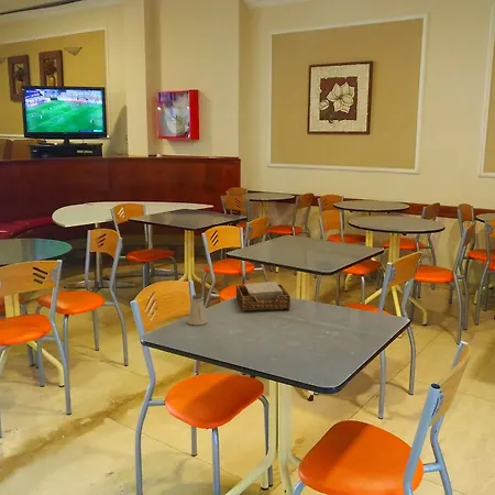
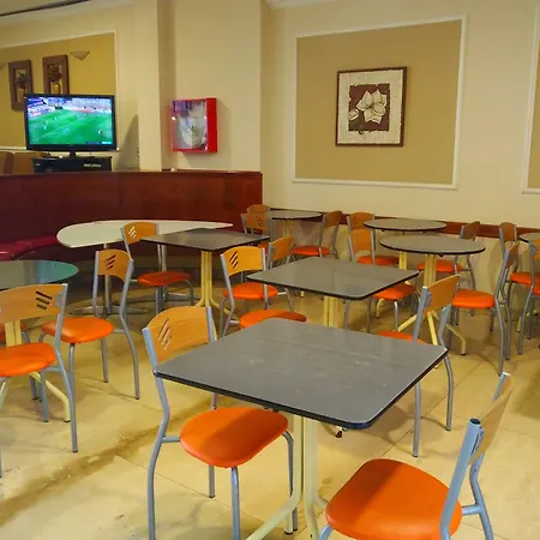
- saltshaker [187,294,208,326]
- napkin holder [235,280,292,311]
